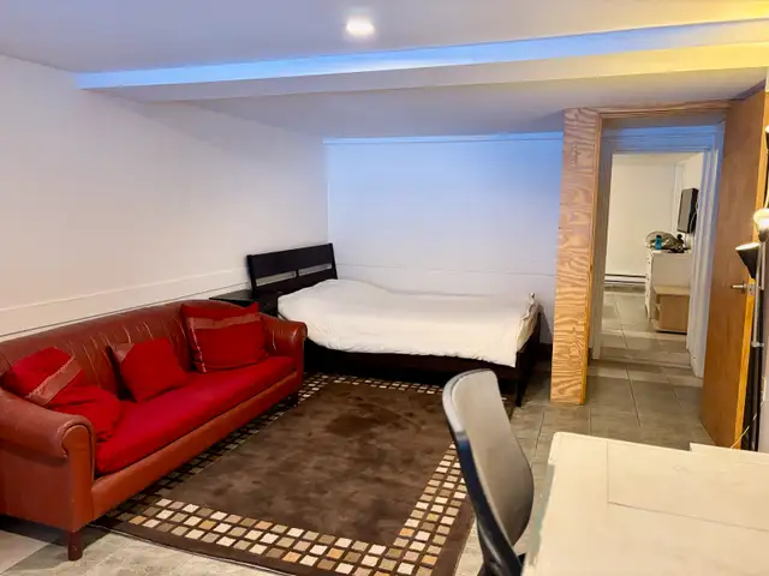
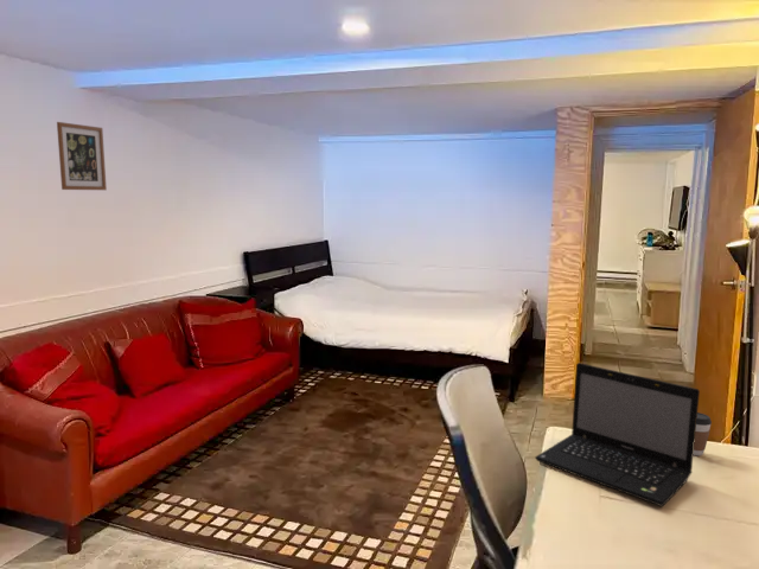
+ laptop [534,362,701,507]
+ coffee cup [693,411,713,456]
+ wall art [56,121,108,191]
